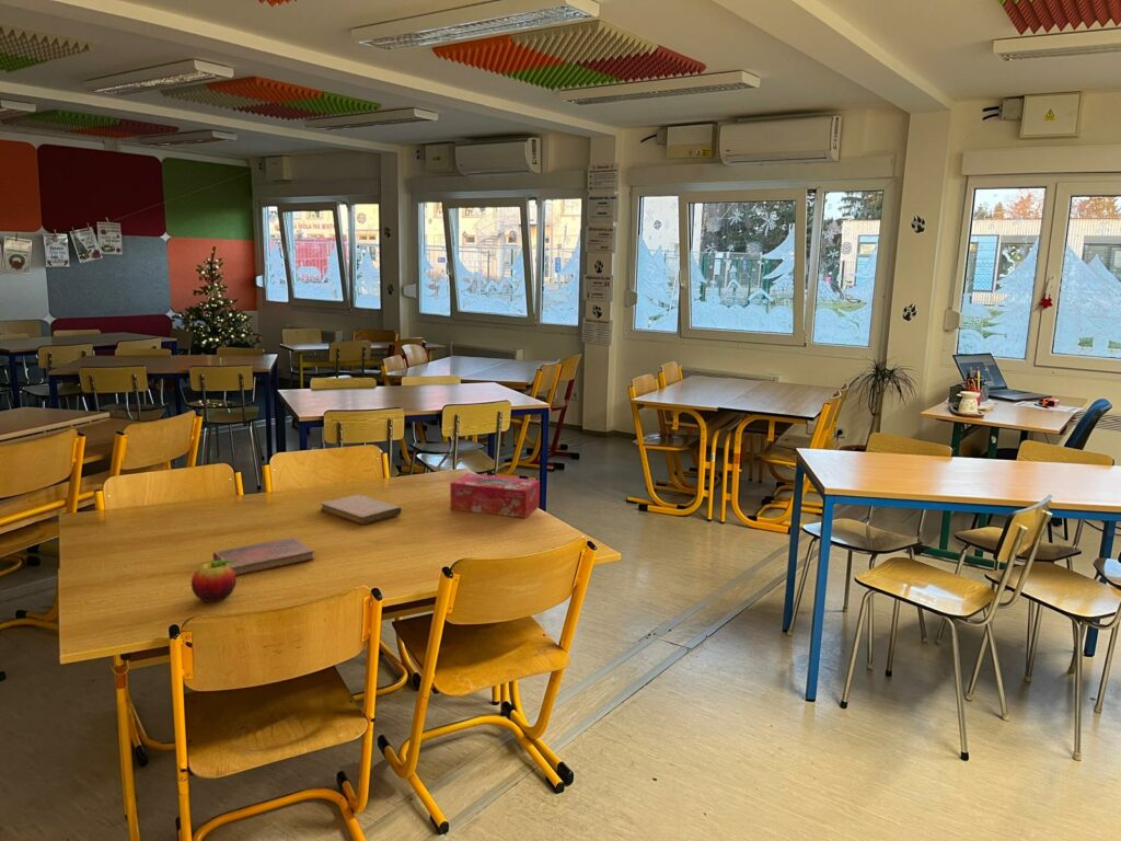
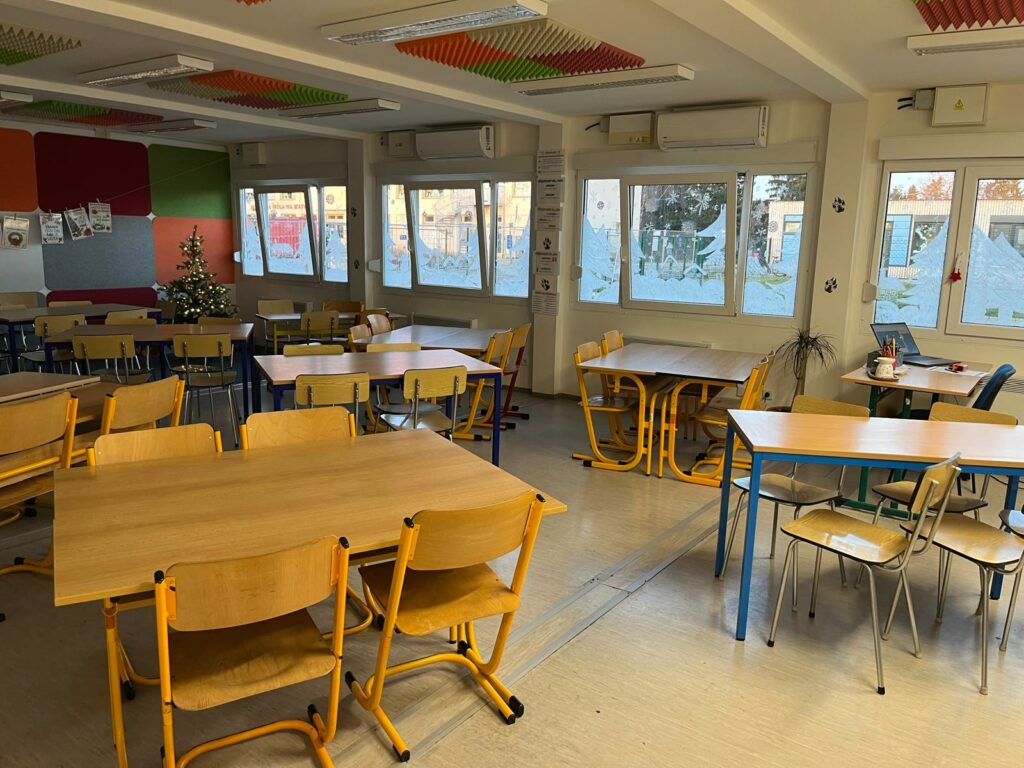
- notebook [320,494,403,526]
- fruit [190,560,238,603]
- diary [212,535,316,576]
- tissue box [449,472,541,519]
